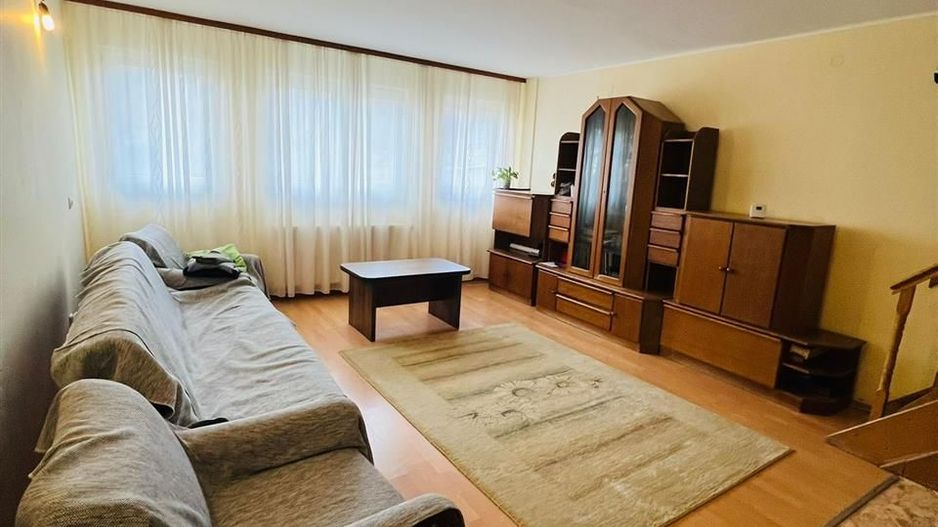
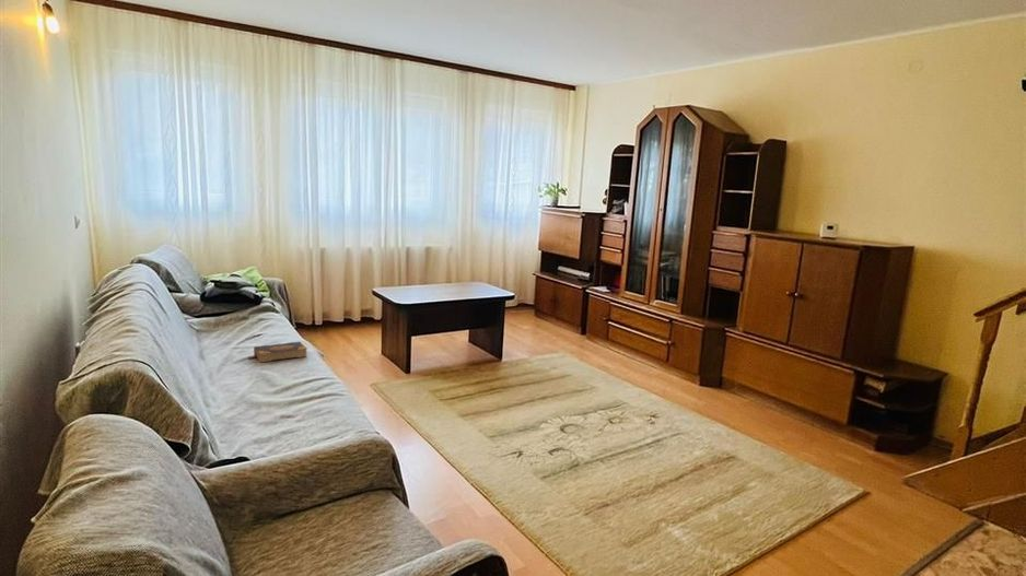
+ book [247,341,308,363]
